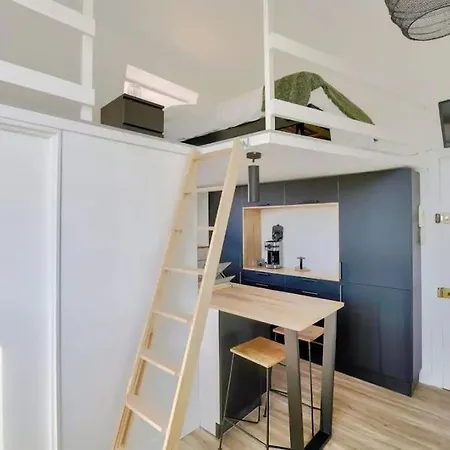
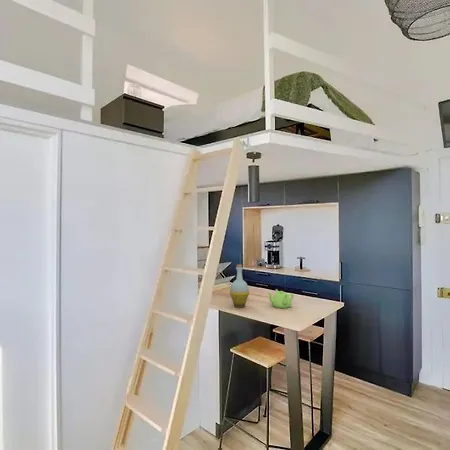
+ teapot [266,288,295,309]
+ bottle [229,264,250,309]
